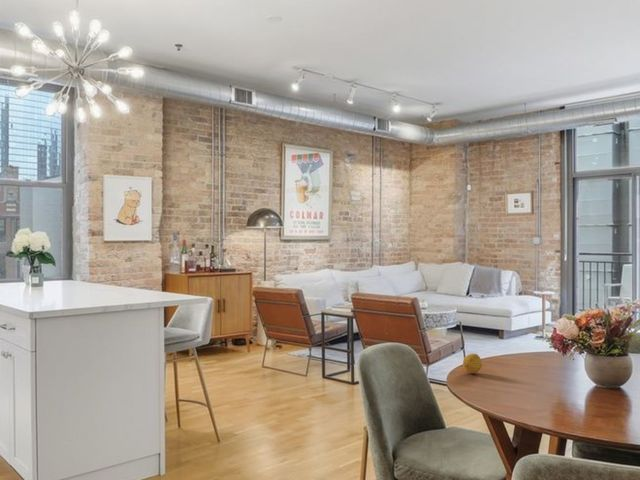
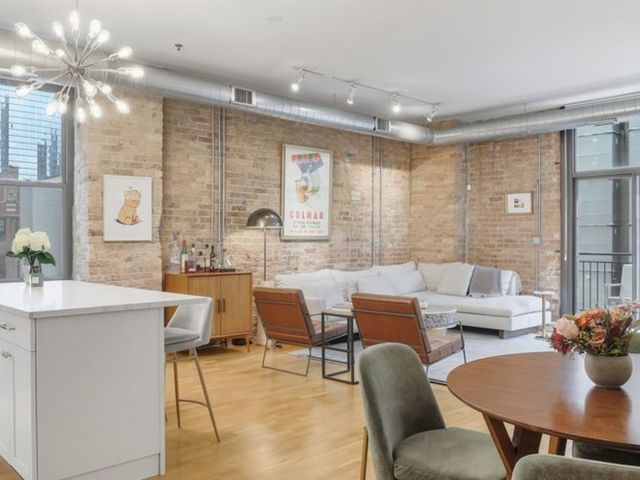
- fruit [462,353,483,374]
